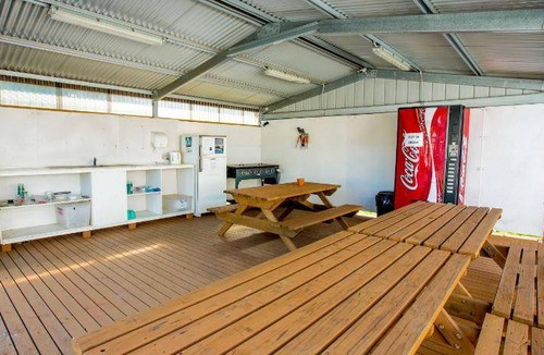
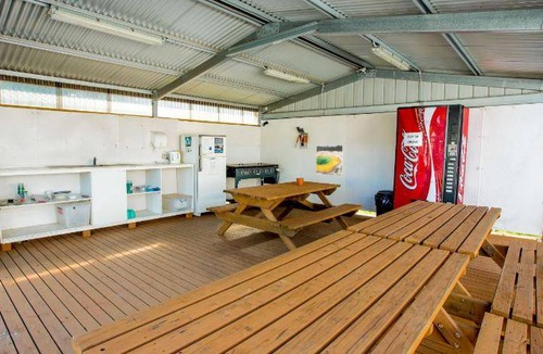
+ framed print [315,144,344,177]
